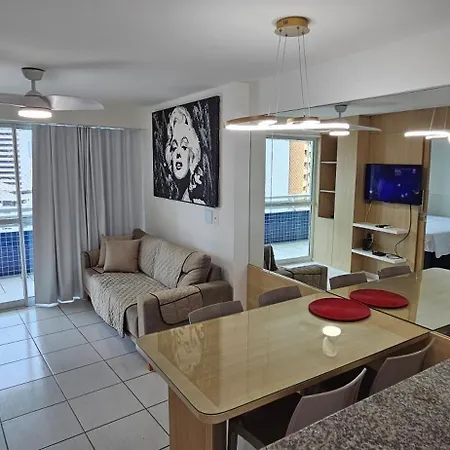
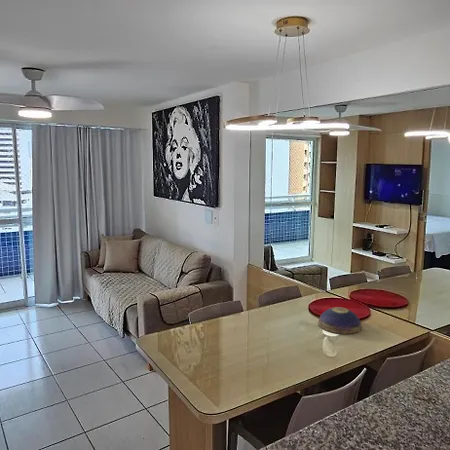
+ decorative bowl [317,306,362,335]
